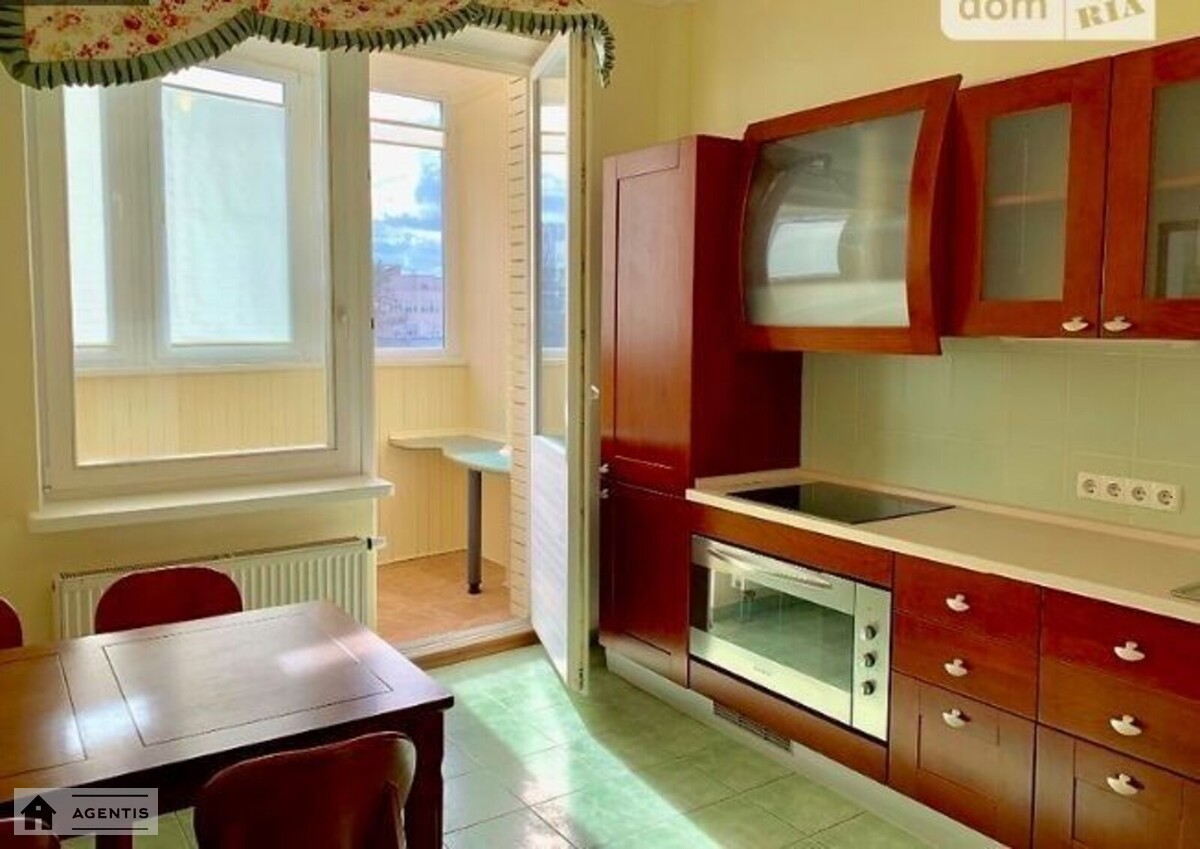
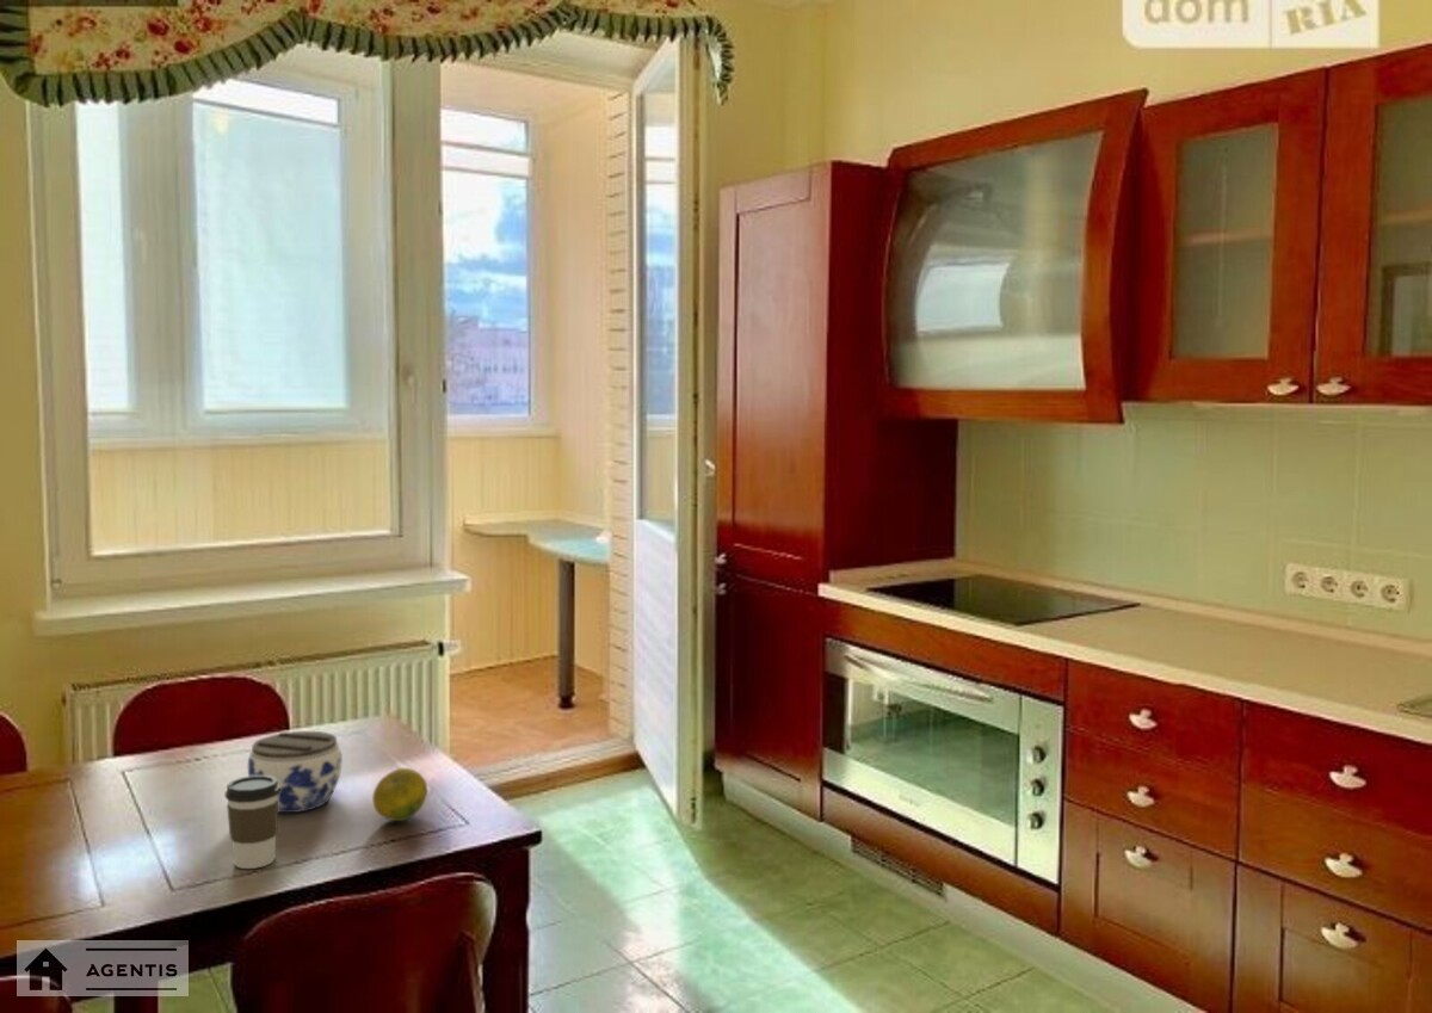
+ coffee cup [224,776,280,870]
+ jar [247,730,344,814]
+ fruit [371,767,428,822]
